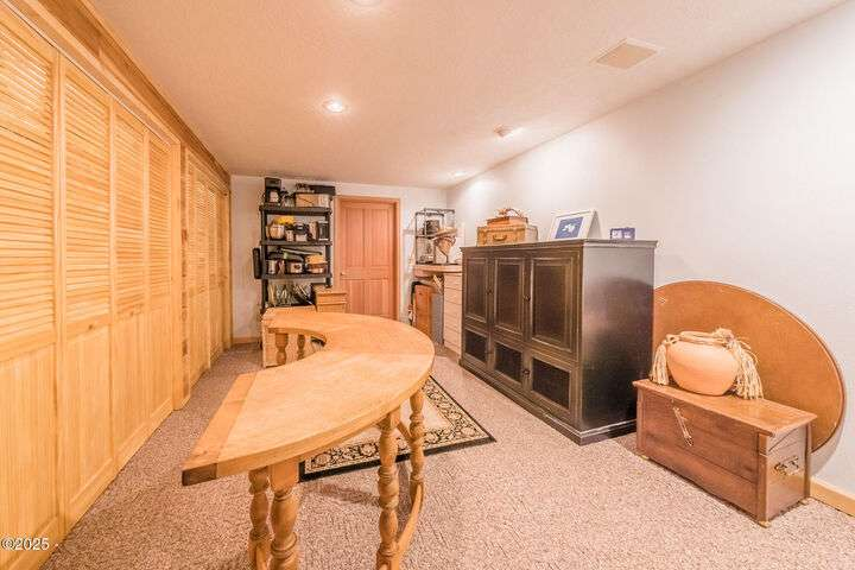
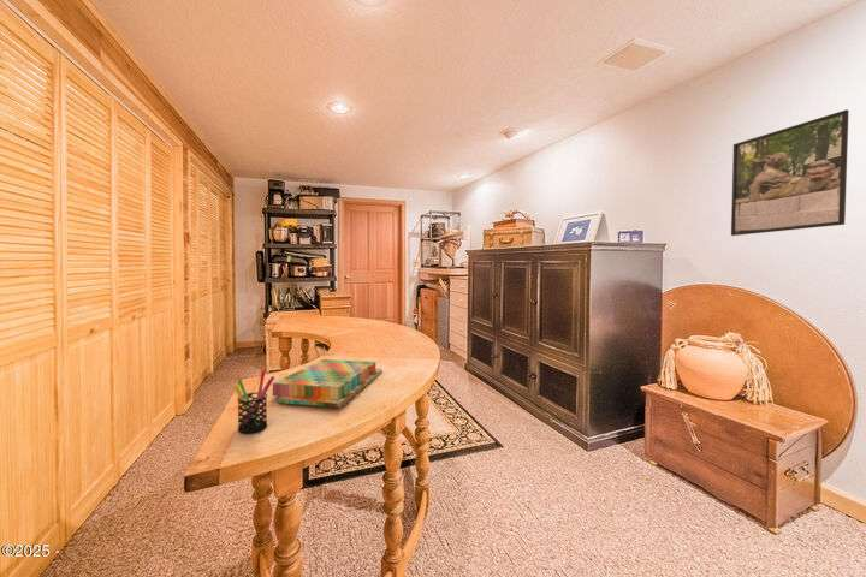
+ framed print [730,108,850,237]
+ board game [272,358,384,409]
+ pen holder [232,369,275,434]
